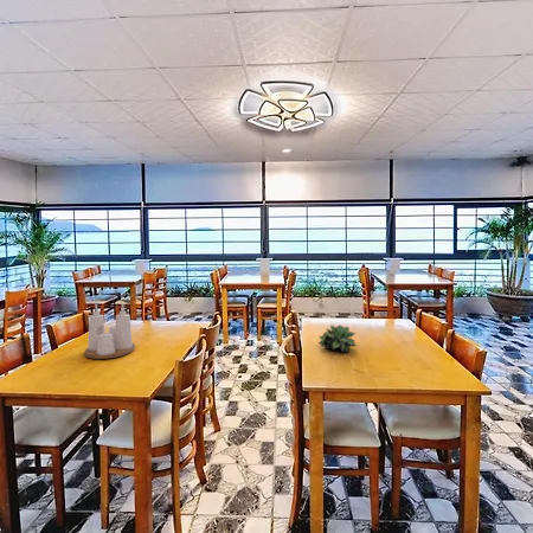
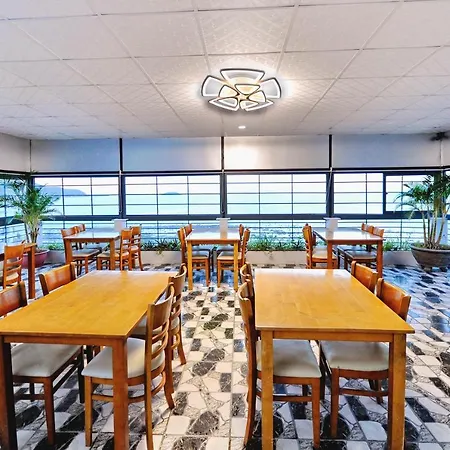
- succulent plant [317,323,358,354]
- condiment set [84,302,136,360]
